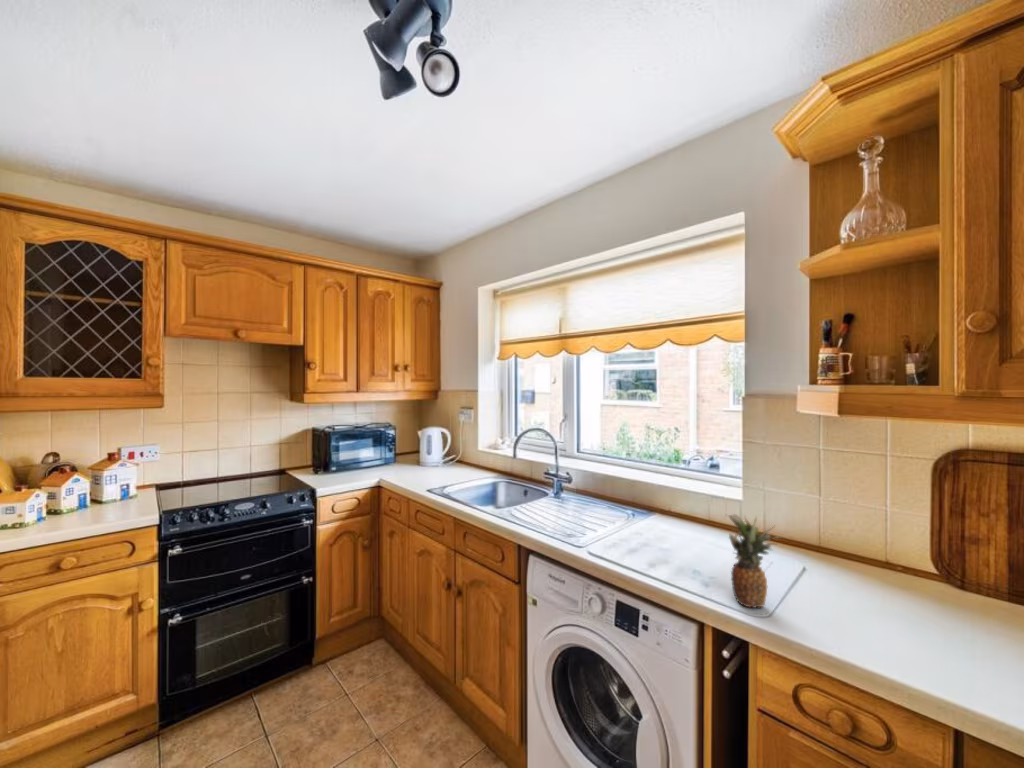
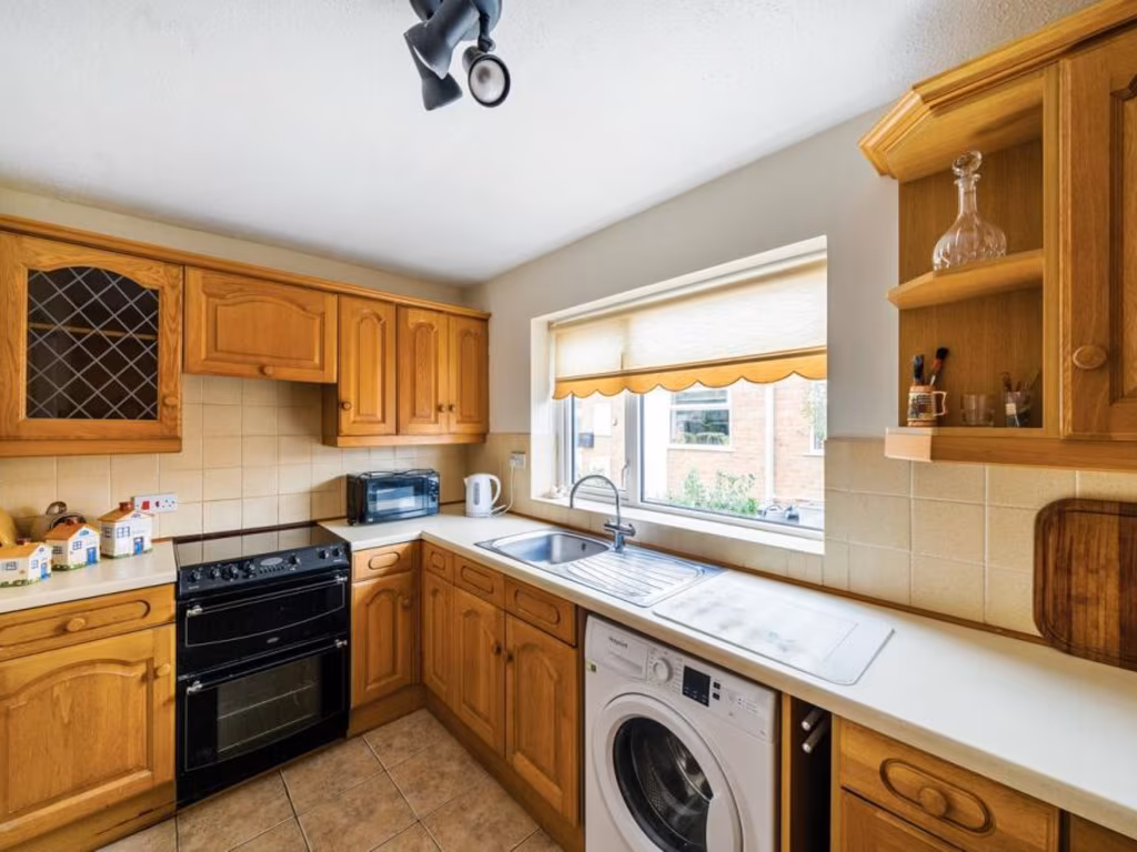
- fruit [724,513,781,609]
